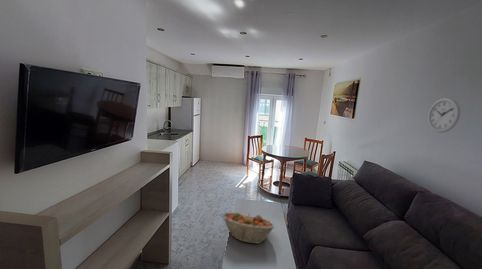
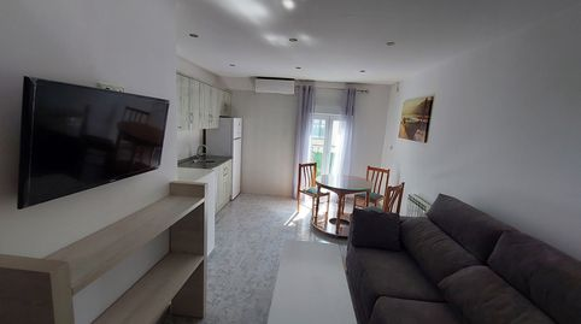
- wall clock [427,97,461,134]
- fruit basket [221,212,276,245]
